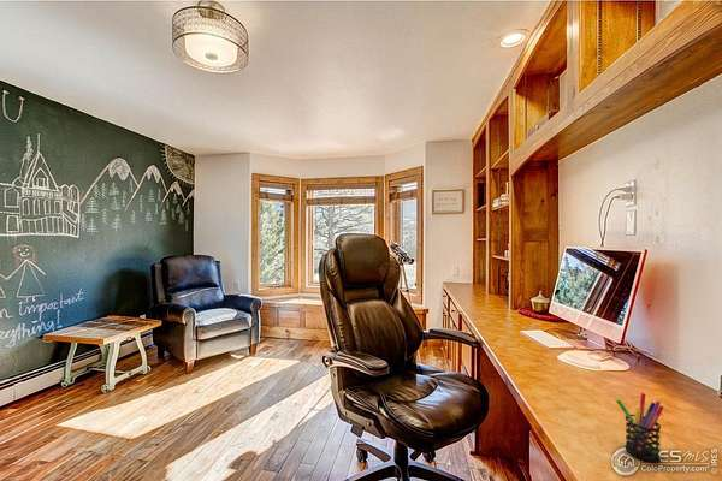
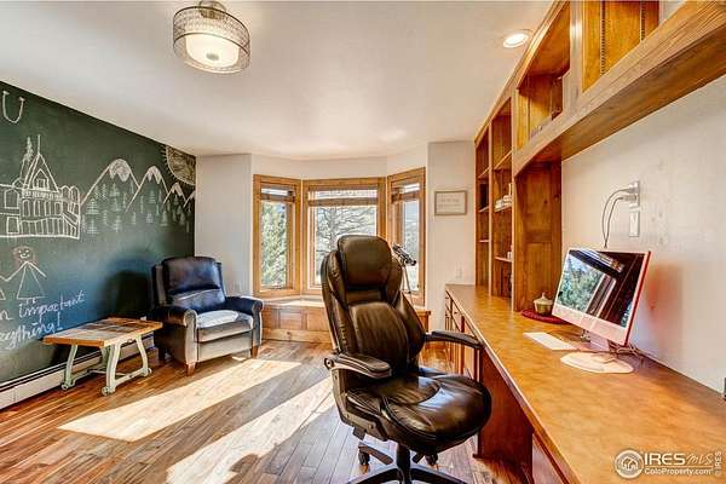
- pen holder [615,392,665,463]
